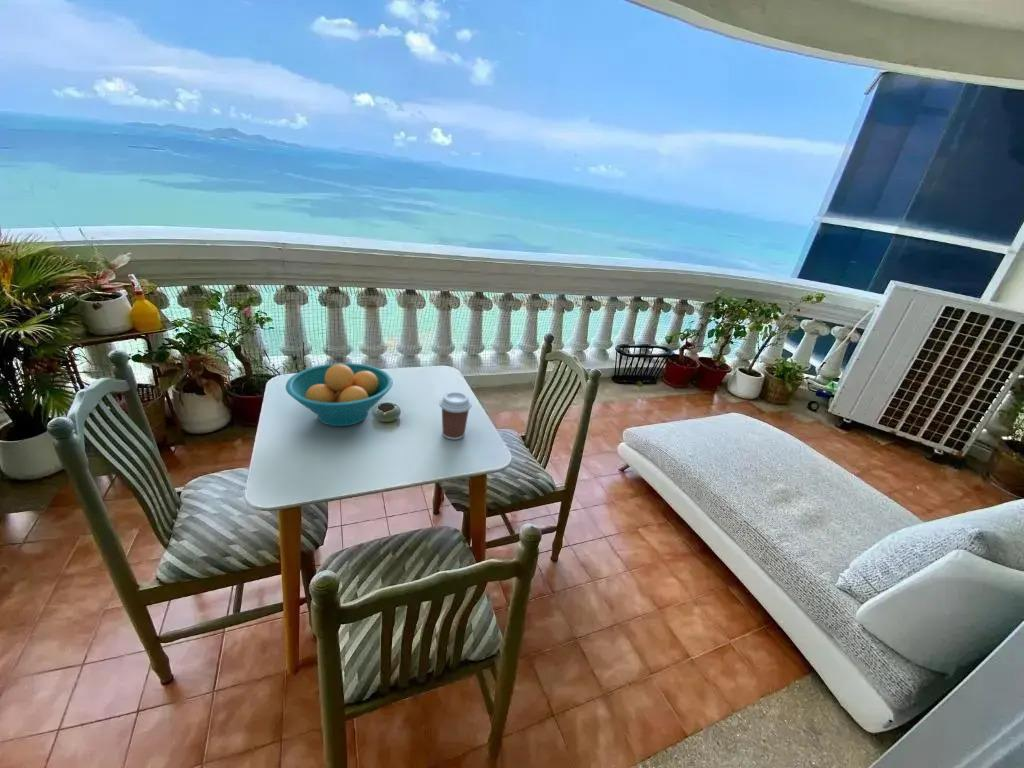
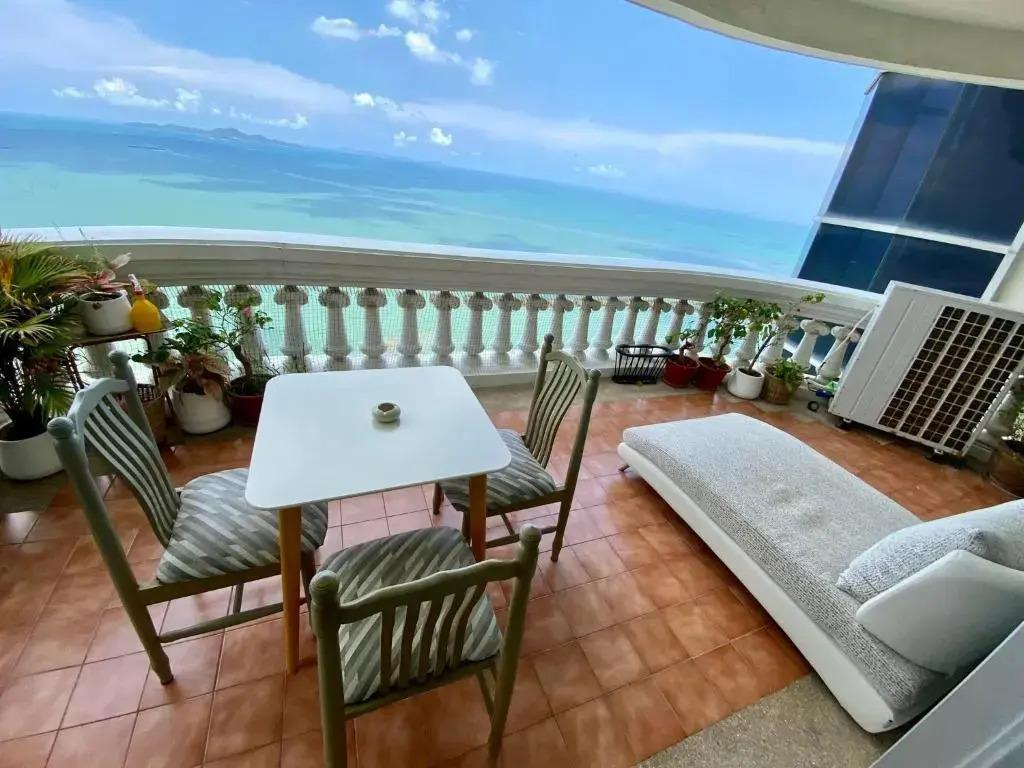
- coffee cup [438,391,473,441]
- fruit bowl [285,362,394,427]
